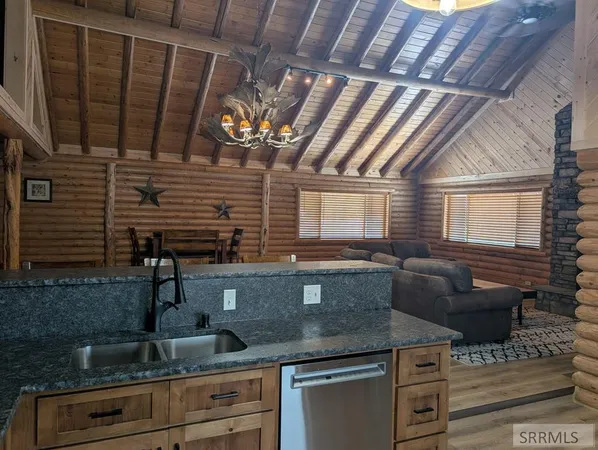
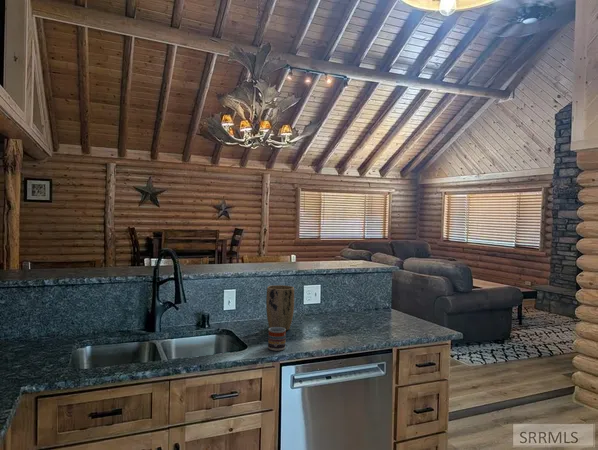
+ cup [267,327,287,352]
+ plant pot [265,284,295,331]
